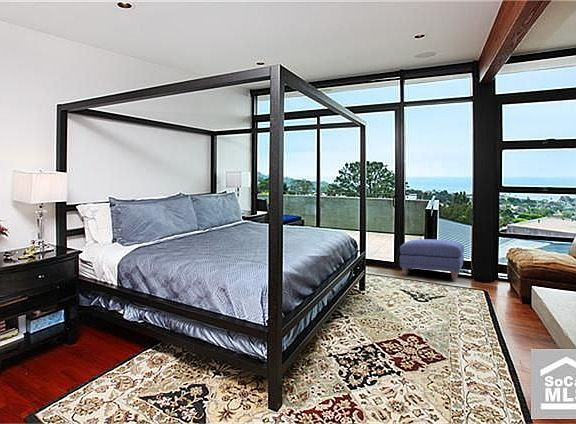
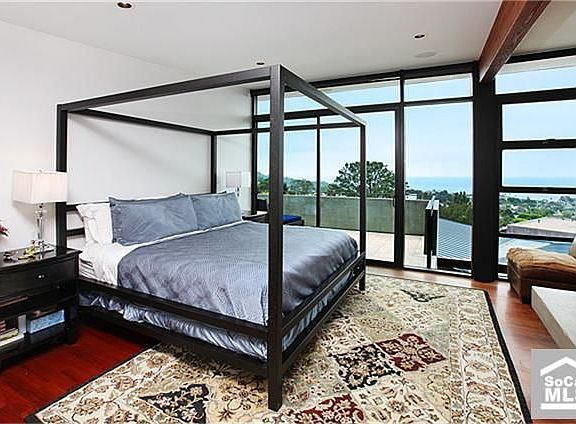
- ottoman [399,238,465,281]
